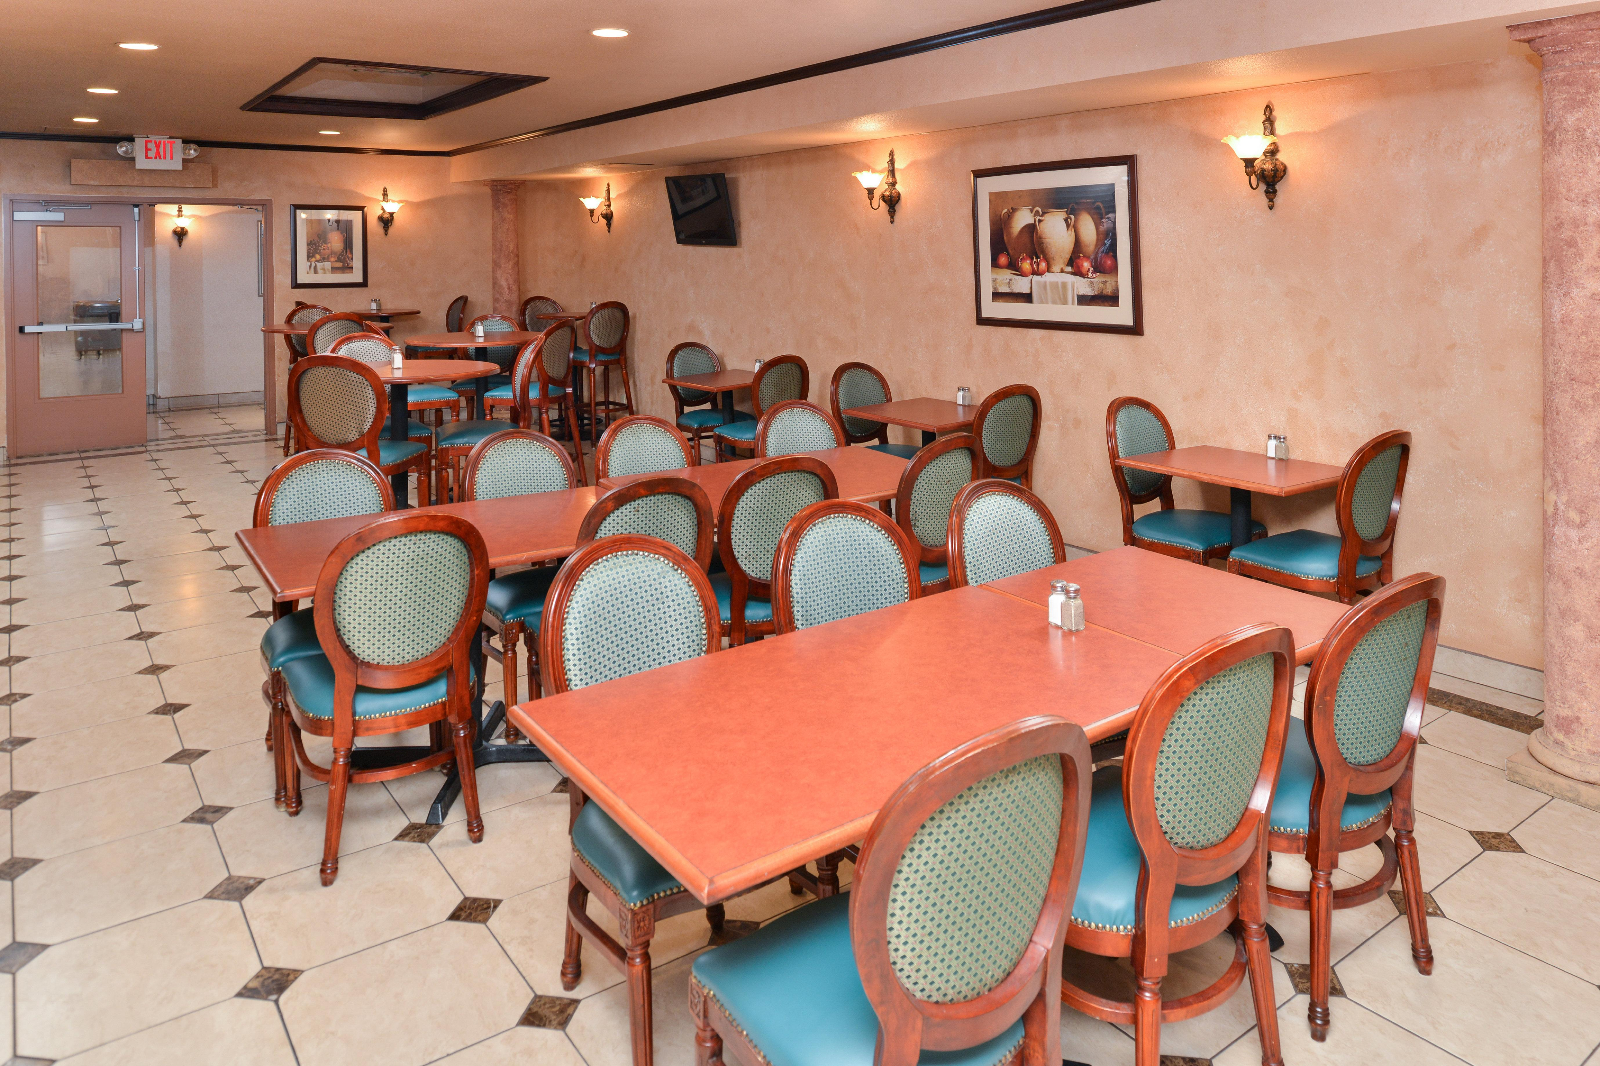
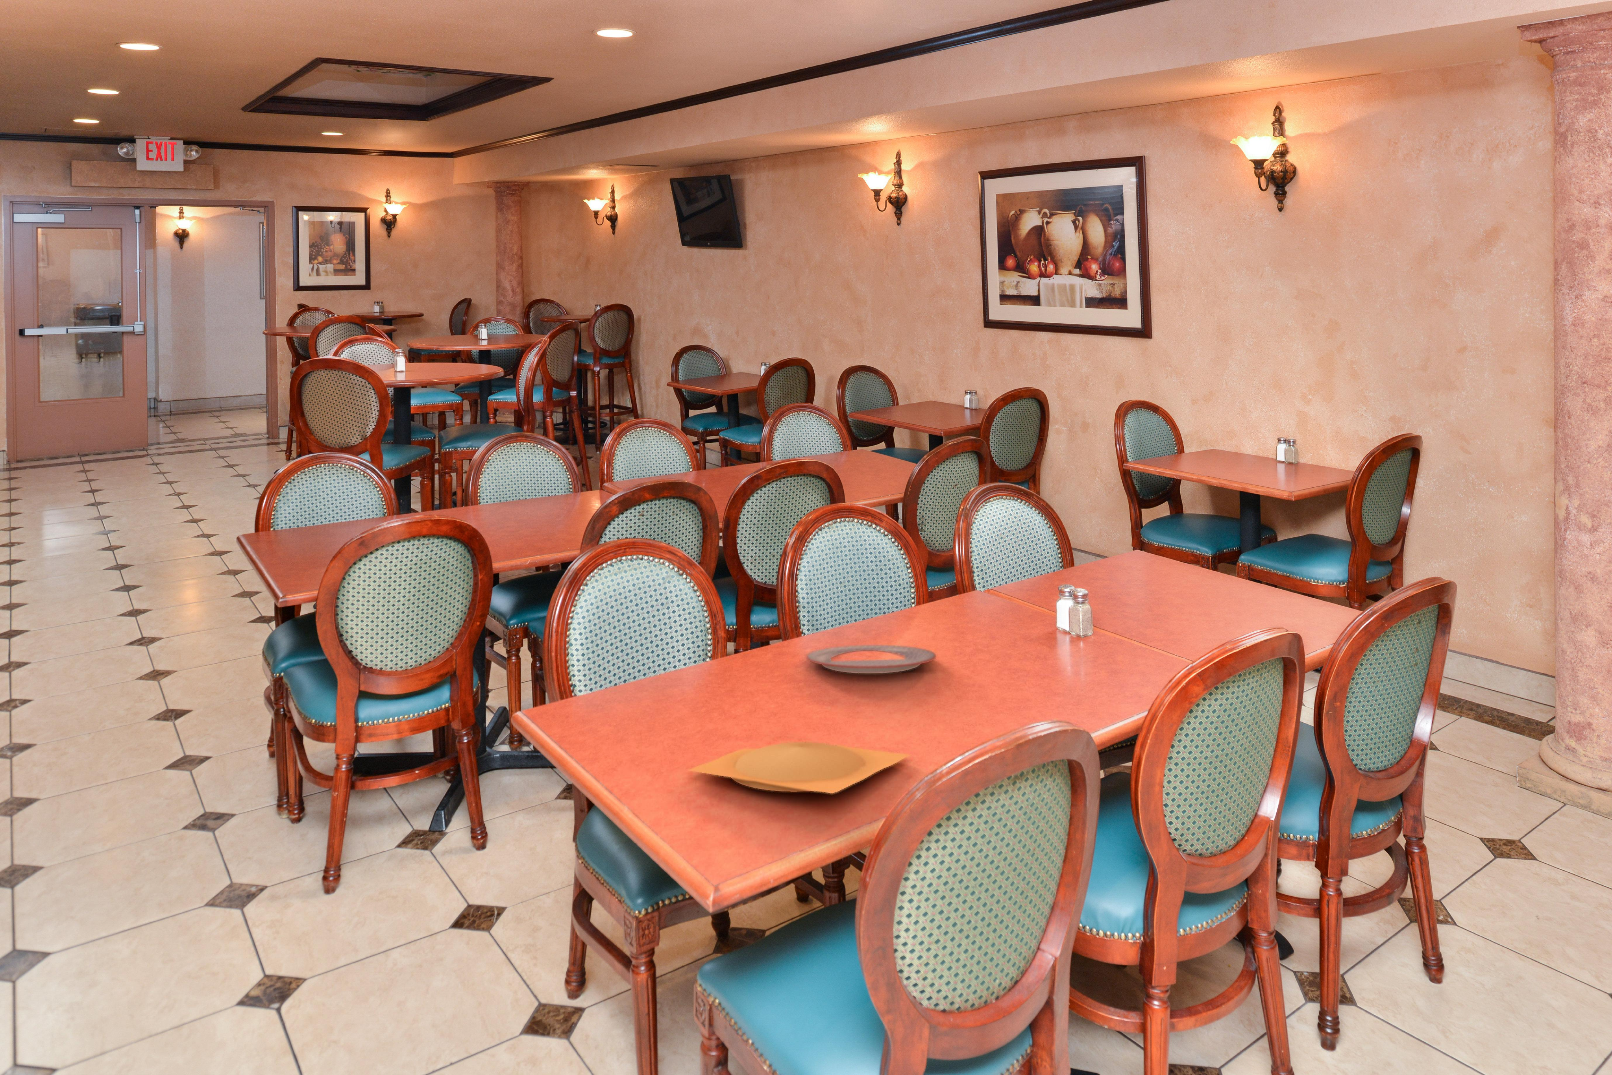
+ plate [687,741,912,794]
+ plate [806,644,937,674]
